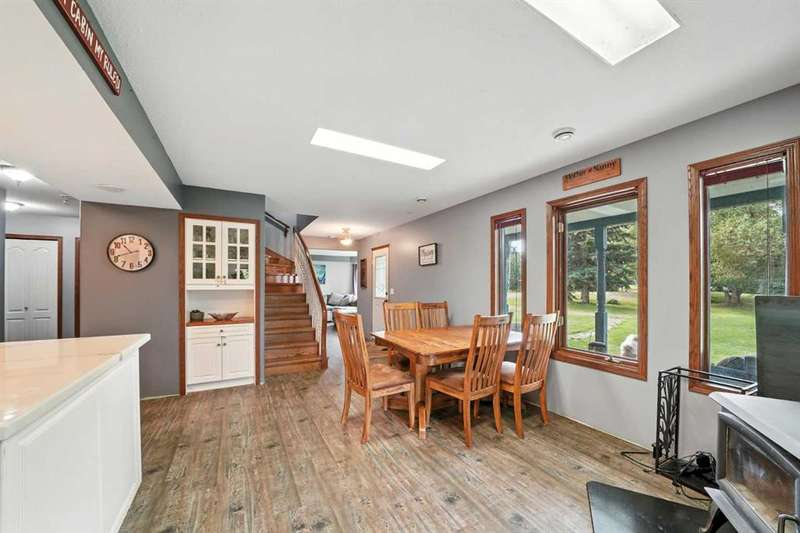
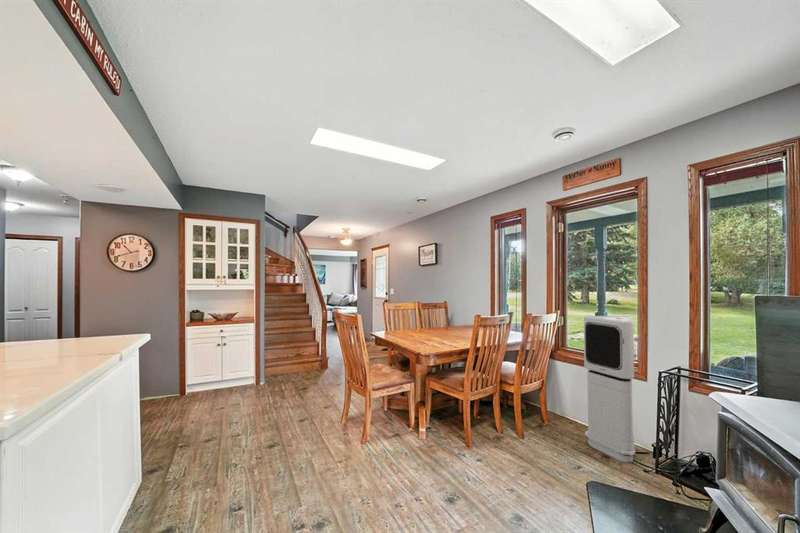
+ air purifier [583,315,636,463]
